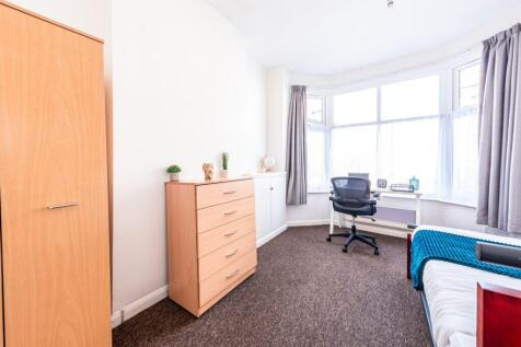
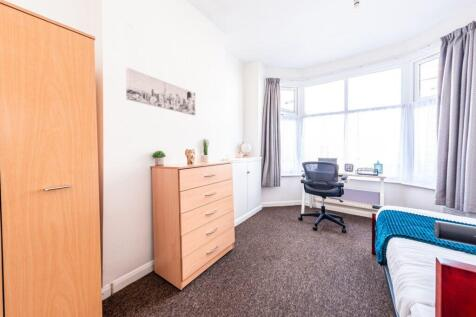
+ wall art [125,67,196,116]
